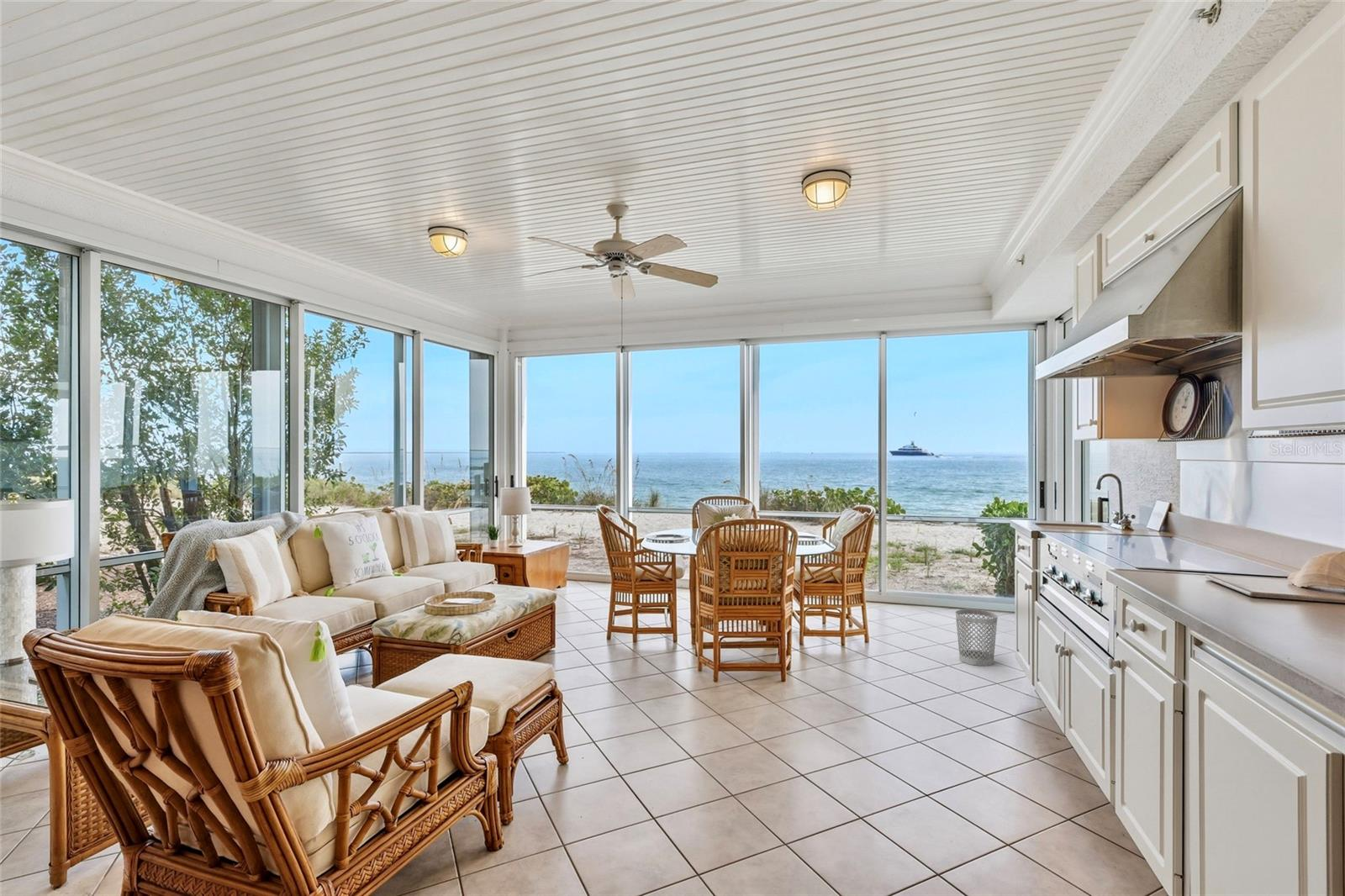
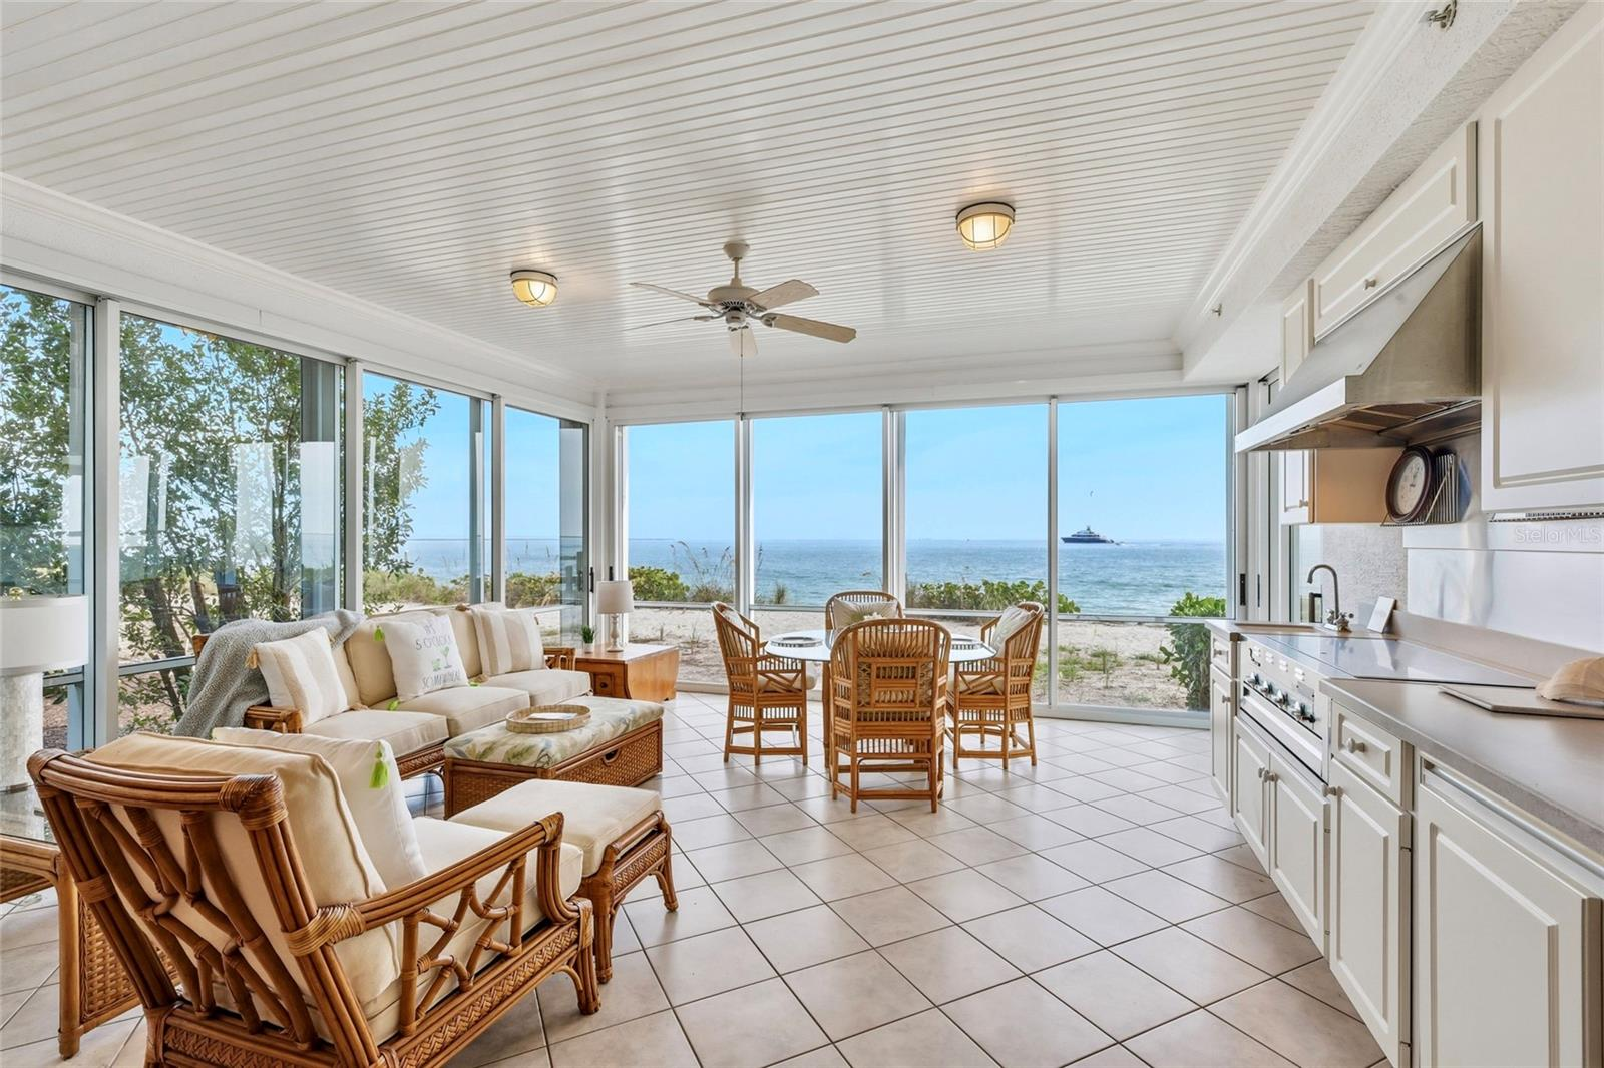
- wastebasket [955,609,999,667]
